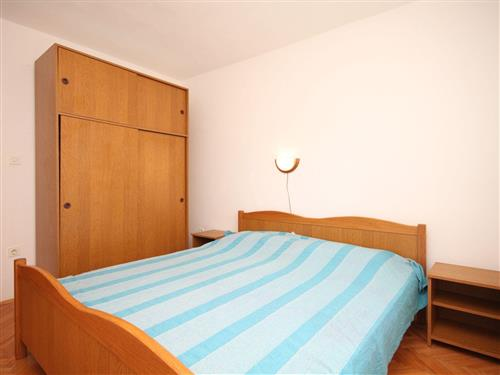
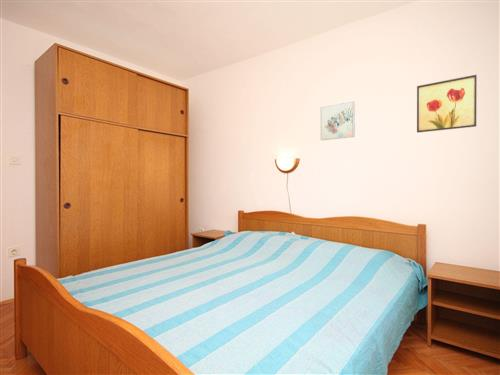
+ wall art [319,100,356,141]
+ wall art [416,74,478,133]
